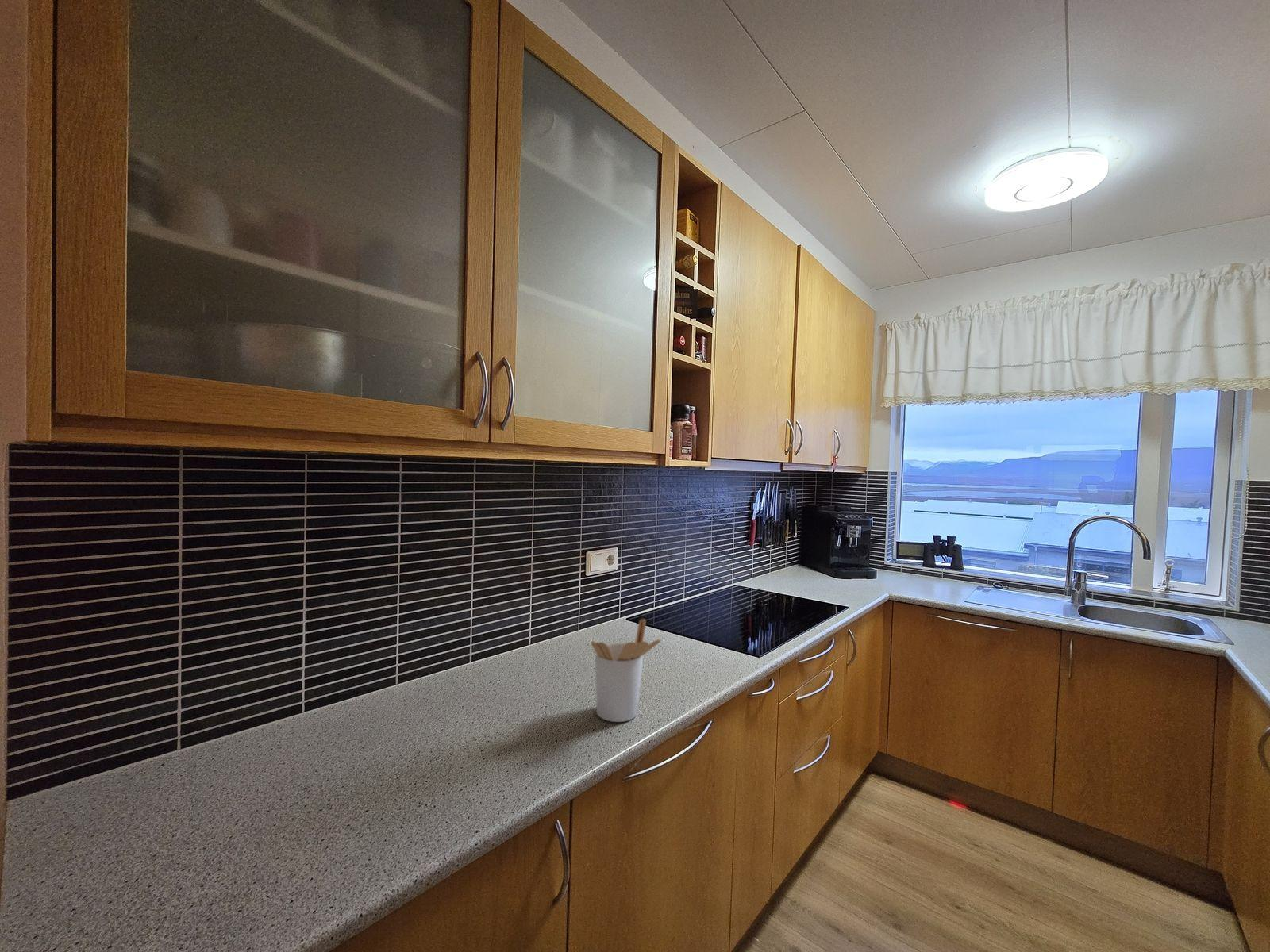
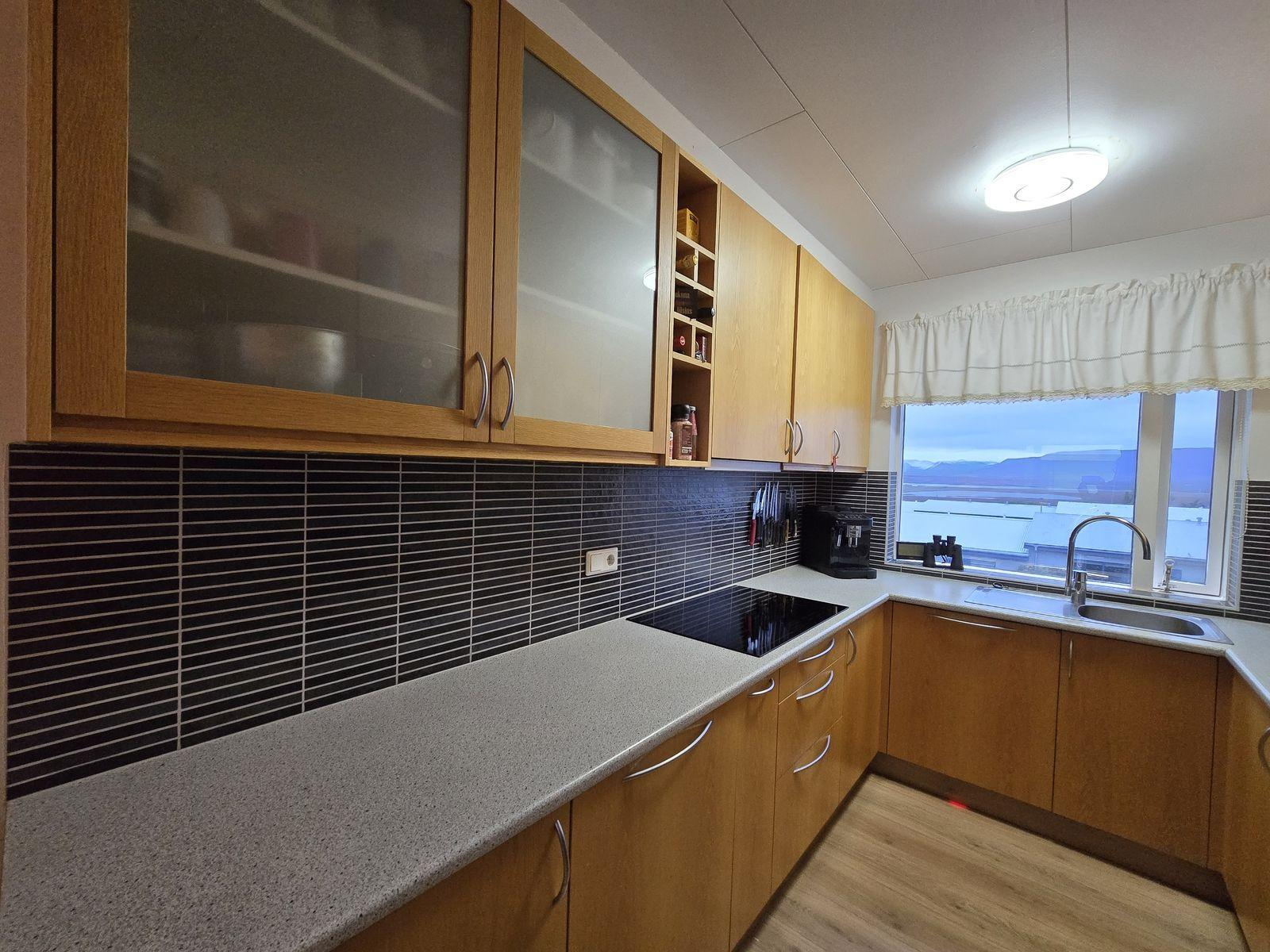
- utensil holder [591,618,662,723]
